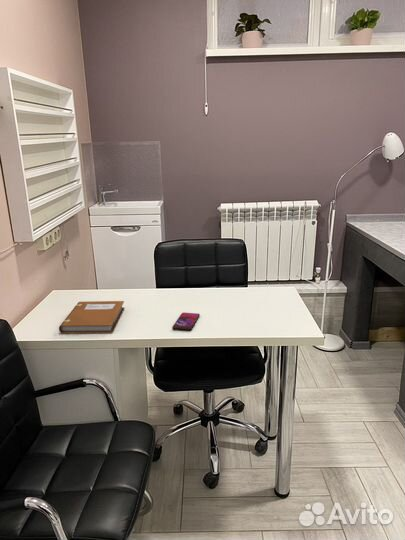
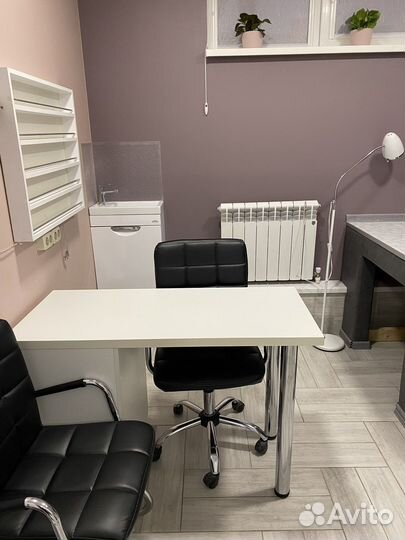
- smartphone [171,312,201,332]
- notebook [58,300,125,335]
